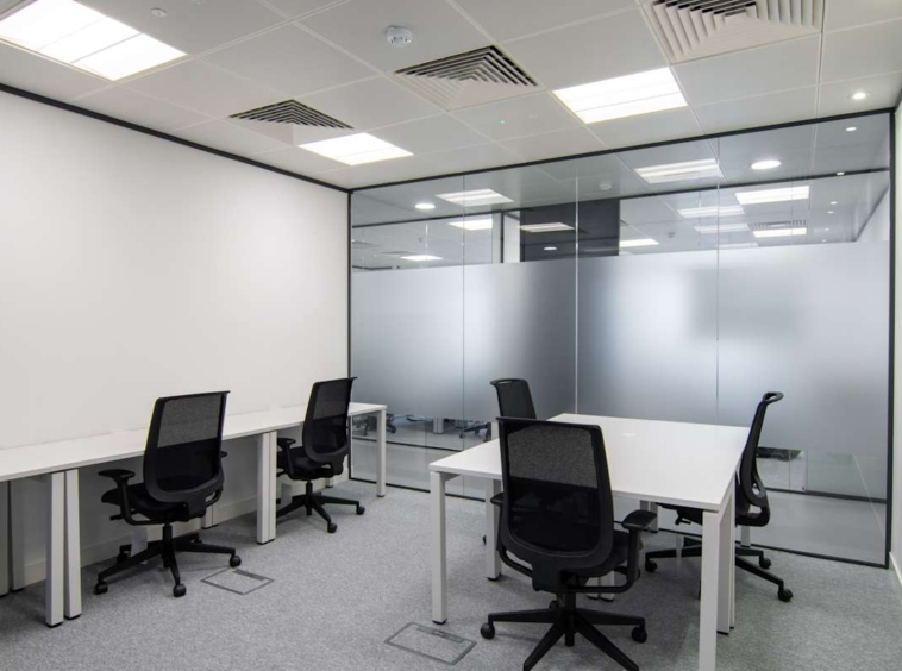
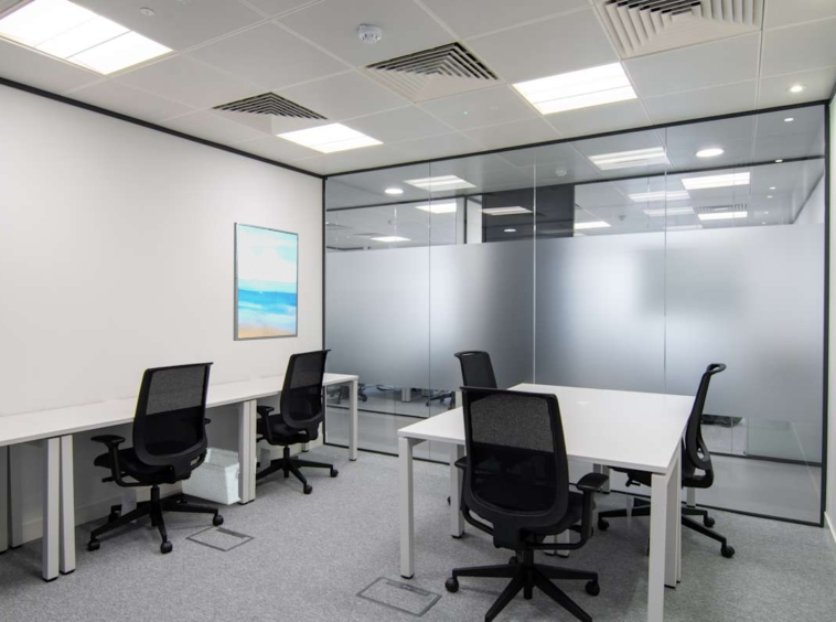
+ wall art [233,222,300,342]
+ storage bin [181,447,258,506]
